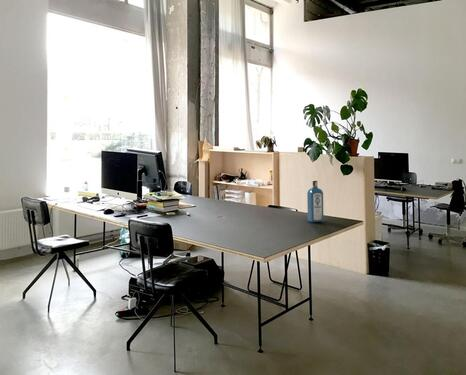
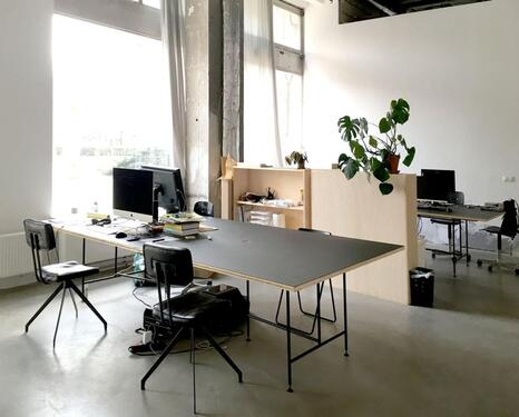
- liquor [306,180,324,223]
